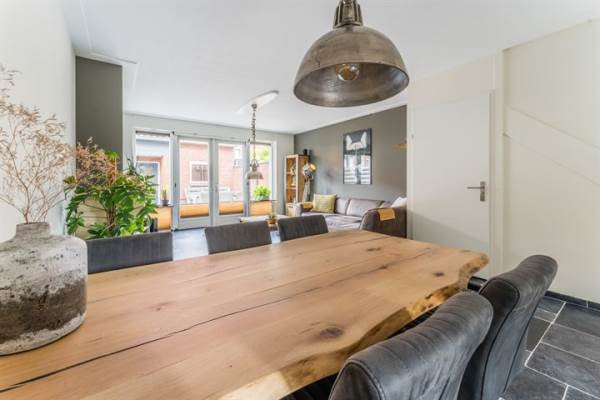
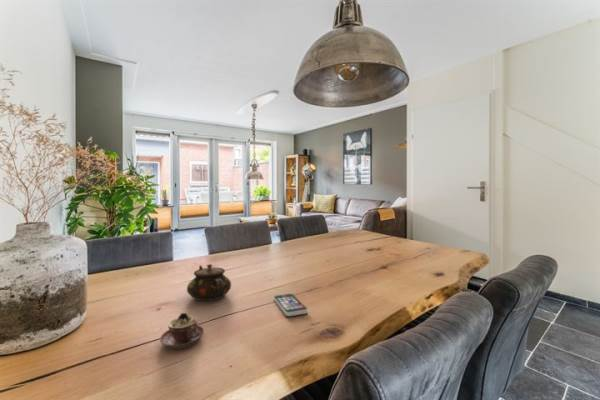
+ smartphone [273,293,308,317]
+ teapot [186,263,232,302]
+ teacup [159,312,205,351]
